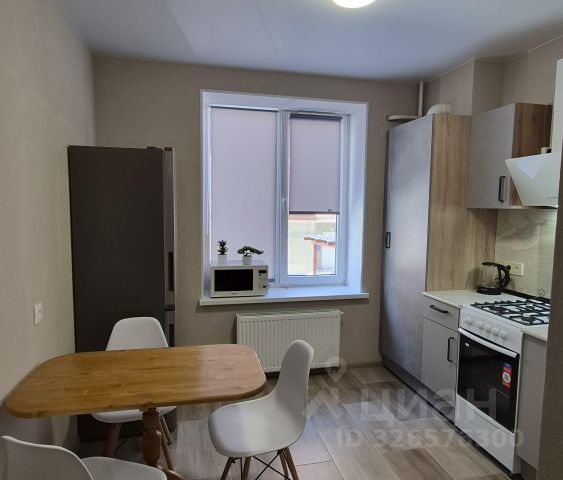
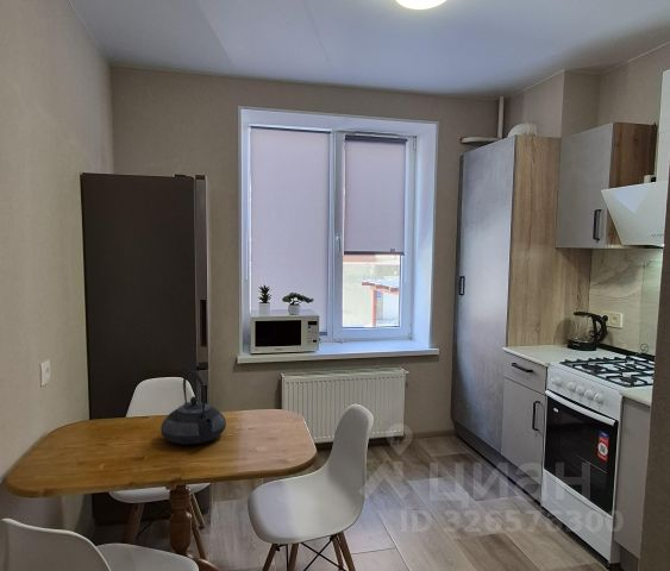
+ teapot [159,369,227,445]
